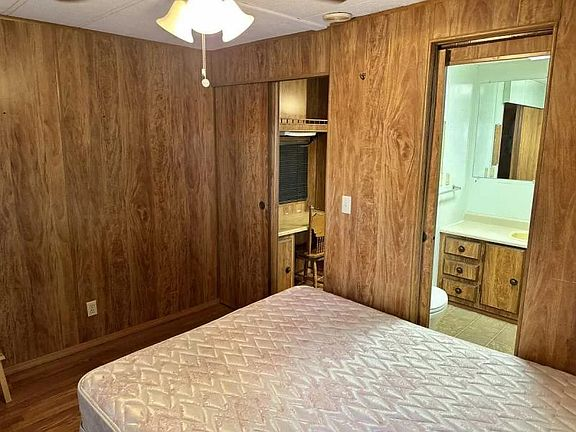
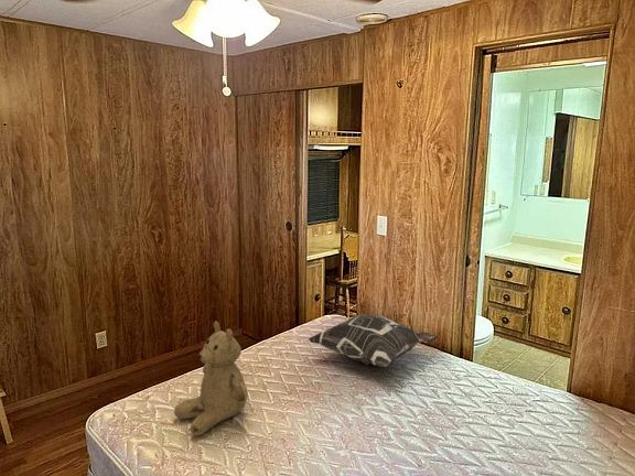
+ decorative pillow [308,314,439,368]
+ teddy bear [173,320,249,436]
